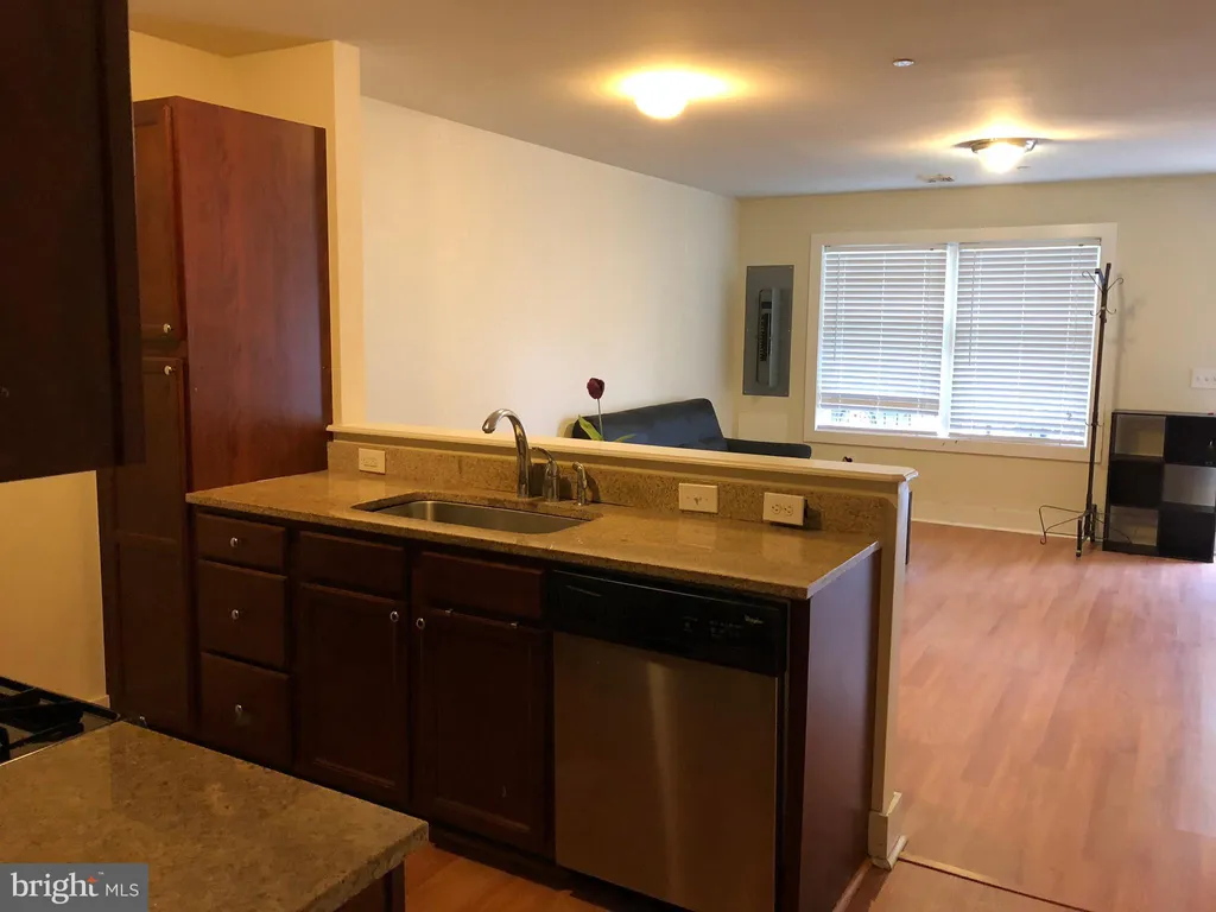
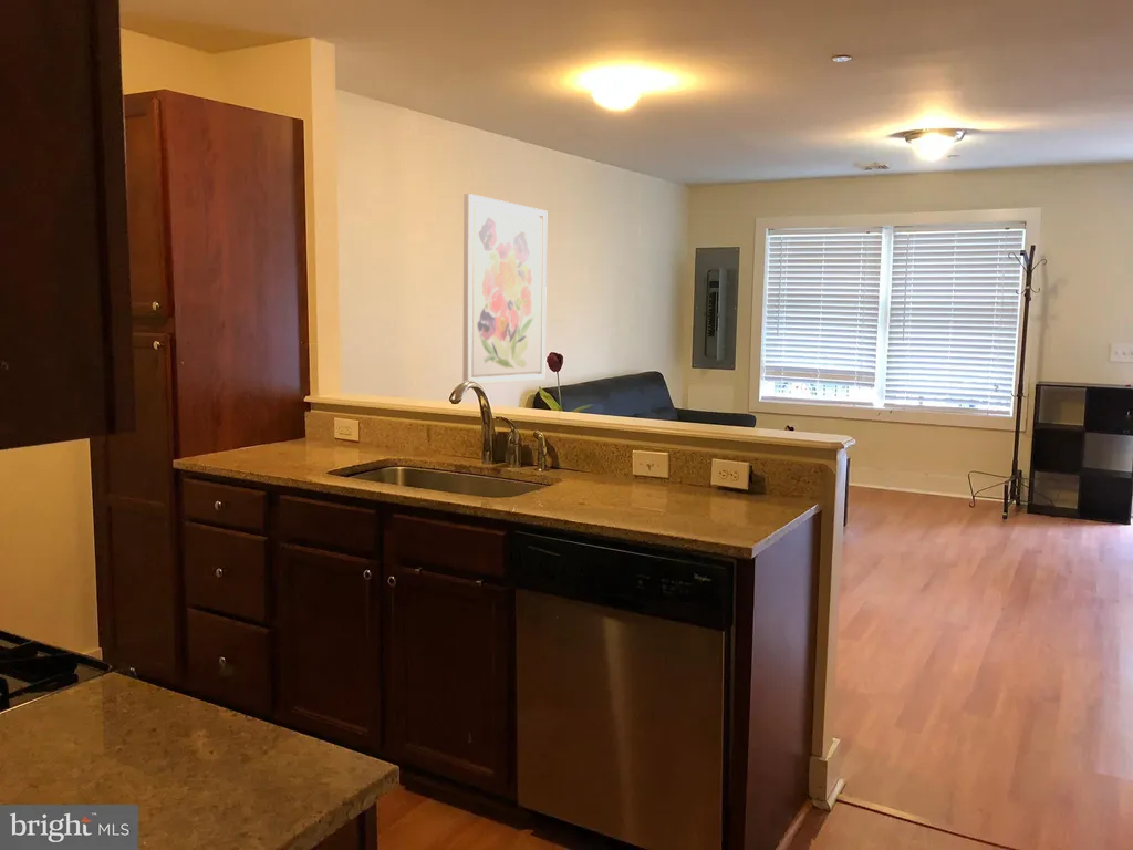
+ wall art [461,193,549,385]
